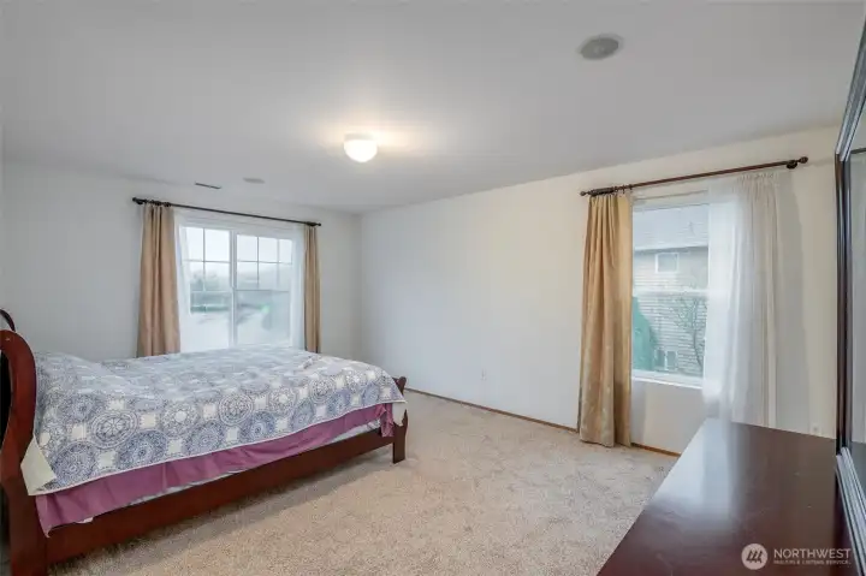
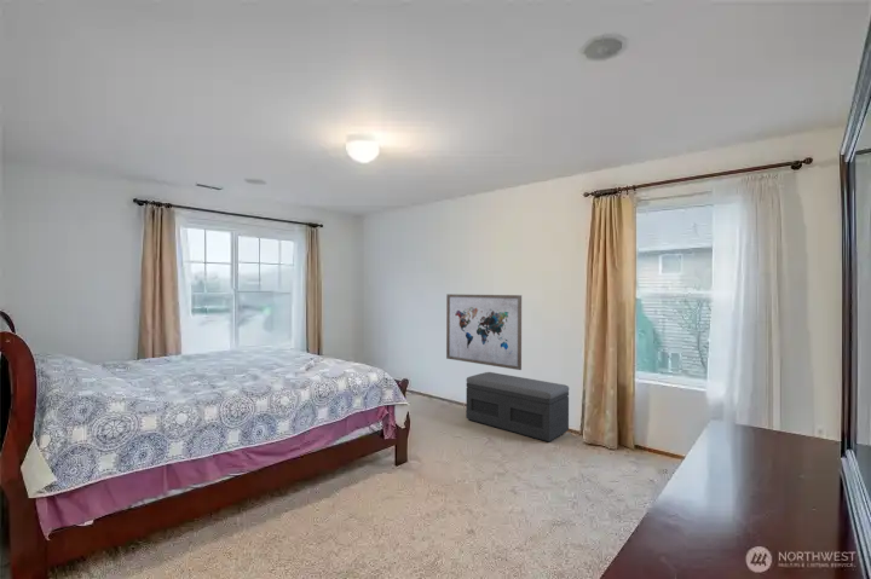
+ wall art [445,293,523,371]
+ storage bench [465,371,570,444]
